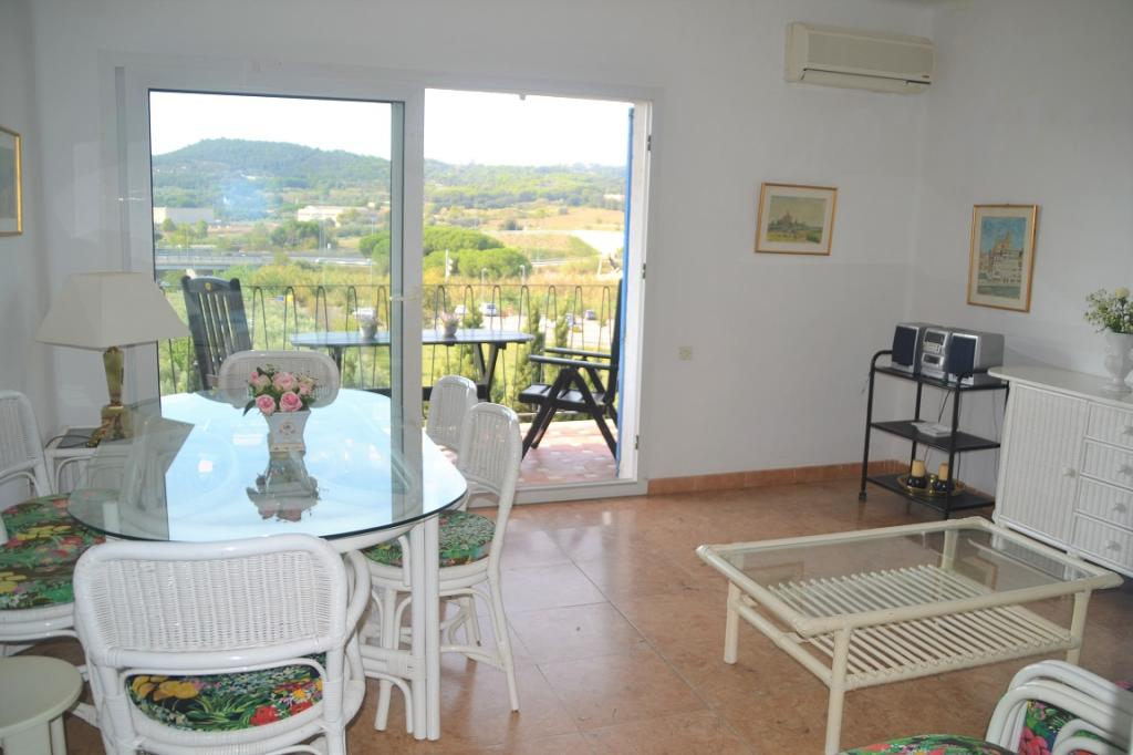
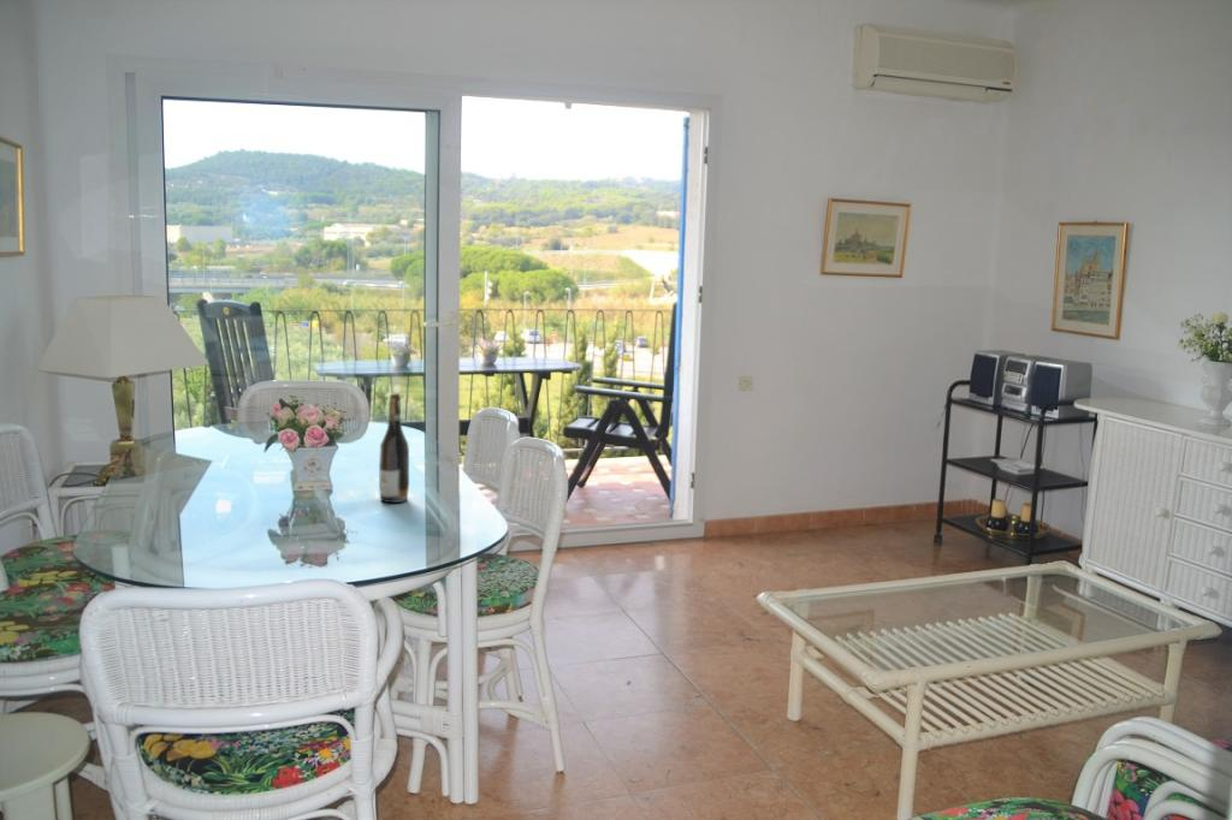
+ wine bottle [378,392,410,504]
